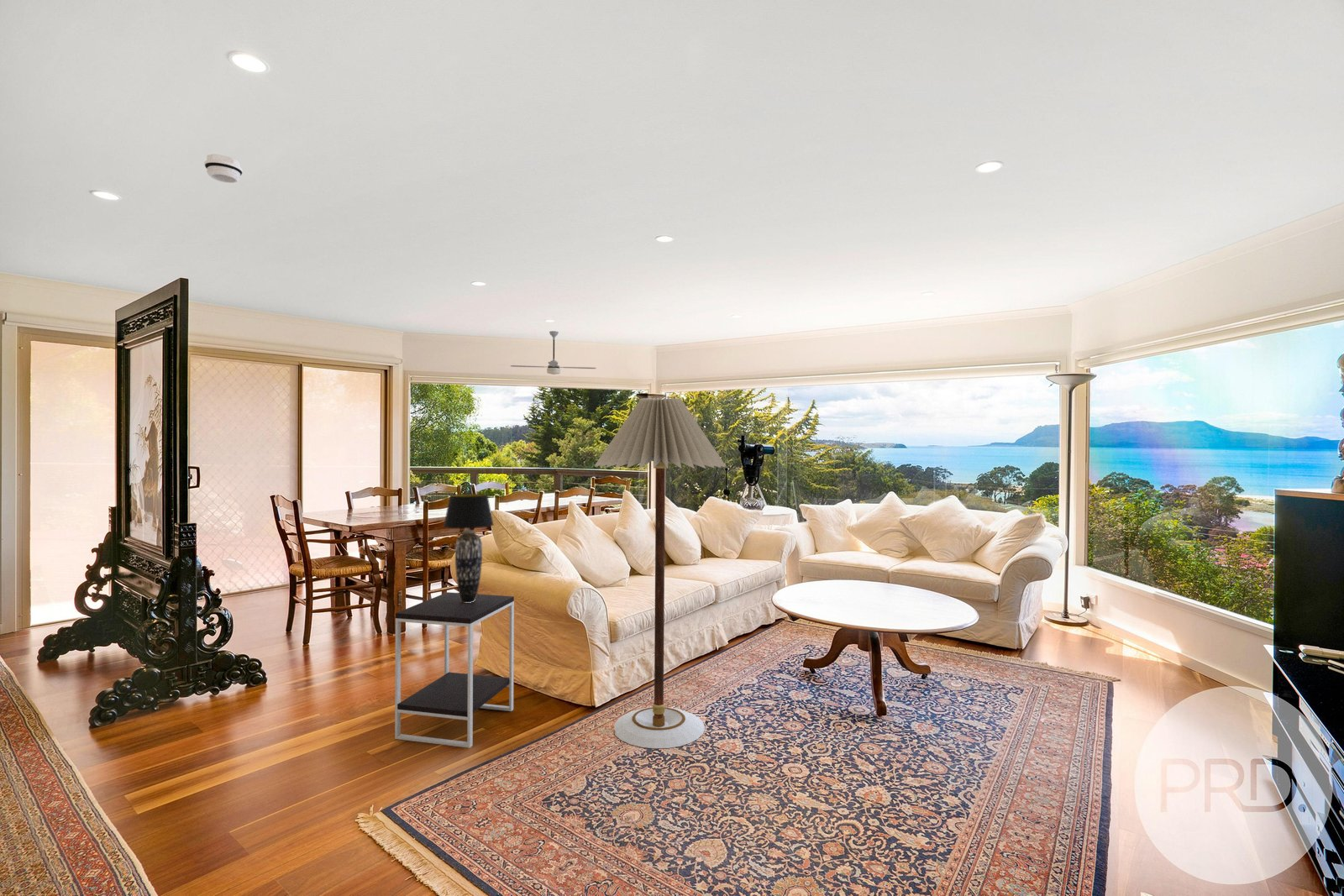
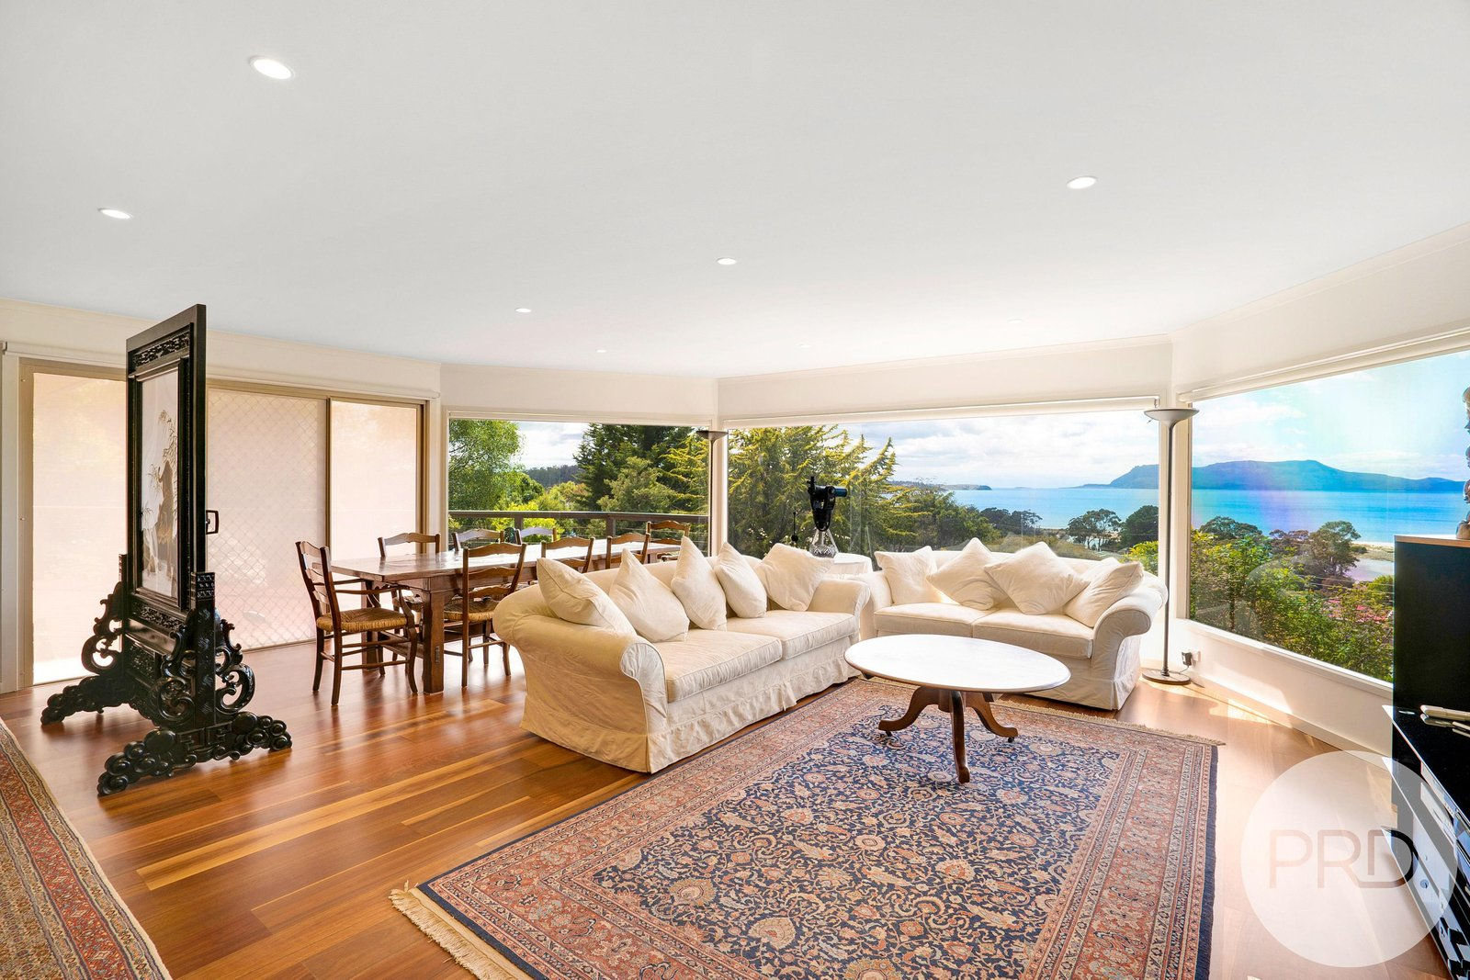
- table lamp [443,493,495,603]
- smoke detector [203,154,244,184]
- side table [394,591,515,749]
- ceiling fan [510,330,597,375]
- floor lamp [594,397,727,749]
